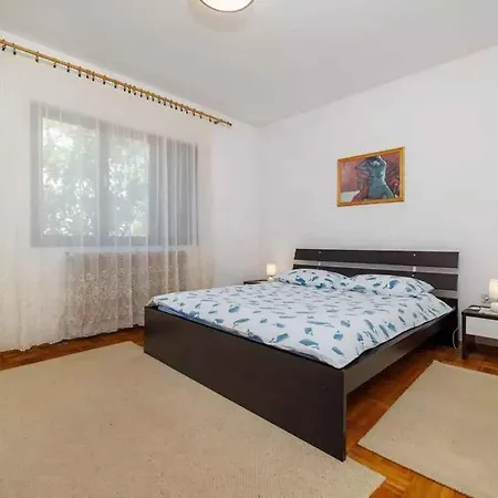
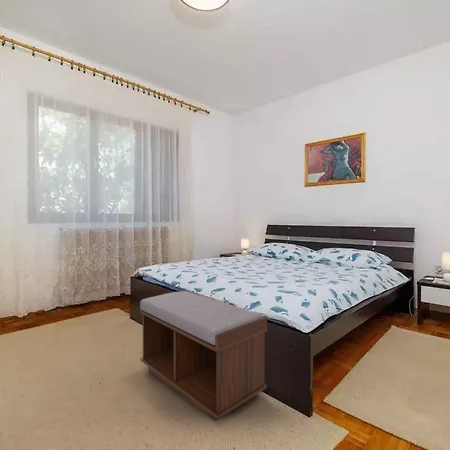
+ bench [139,290,268,422]
